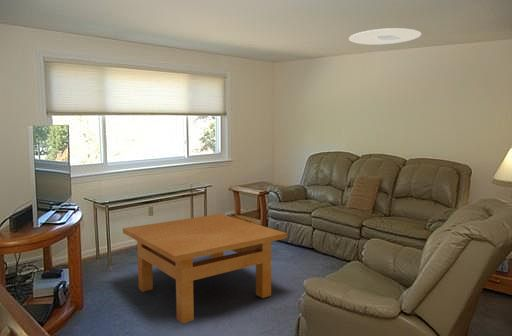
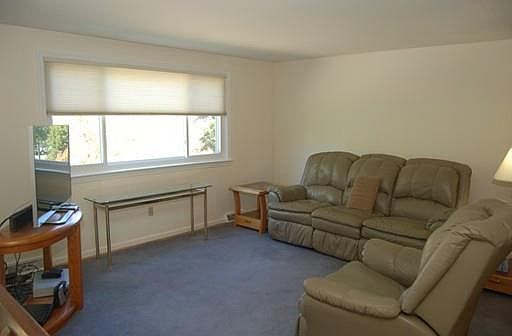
- table [122,213,288,324]
- ceiling light [348,27,422,45]
